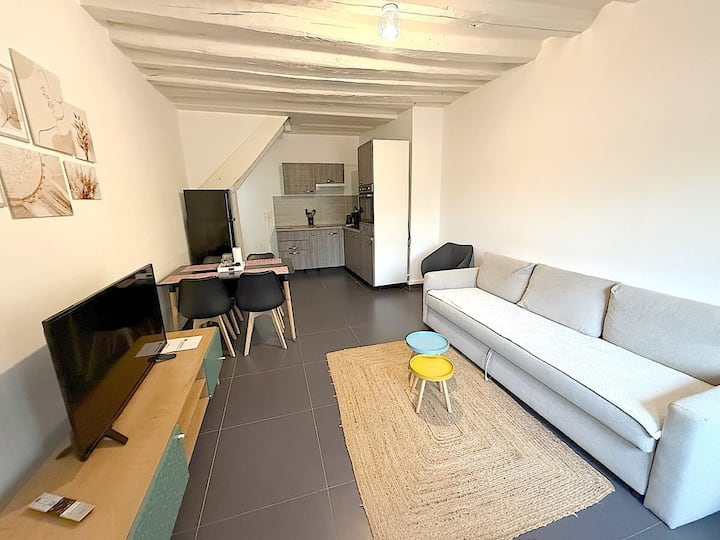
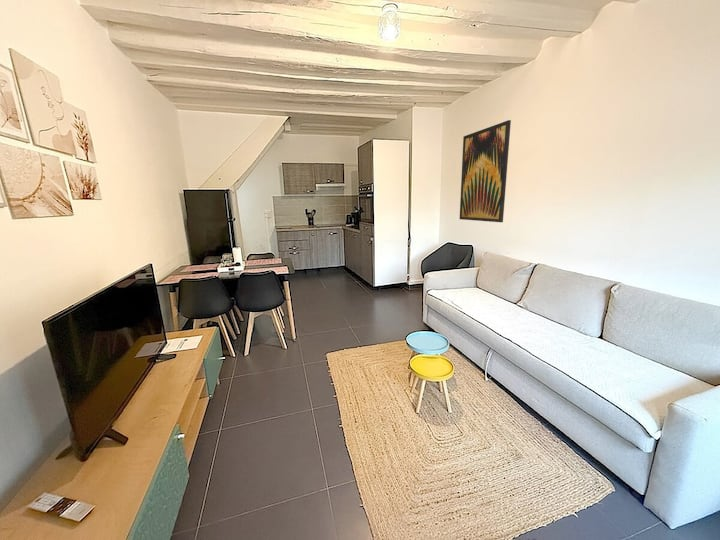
+ wall art [459,119,512,223]
